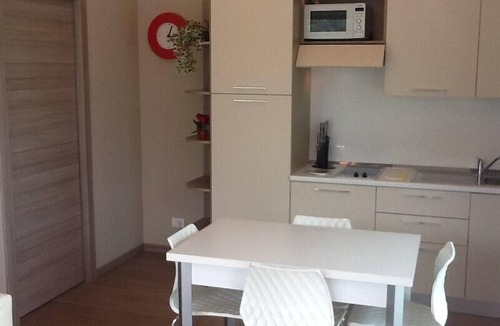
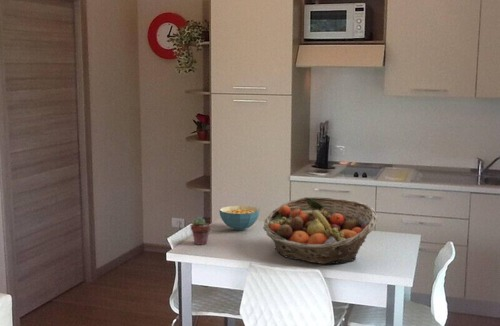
+ fruit basket [262,196,378,265]
+ potted succulent [190,216,212,246]
+ cereal bowl [218,205,261,231]
